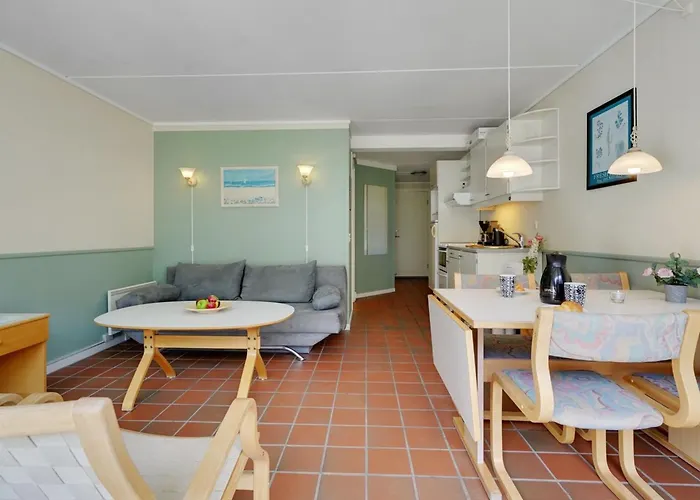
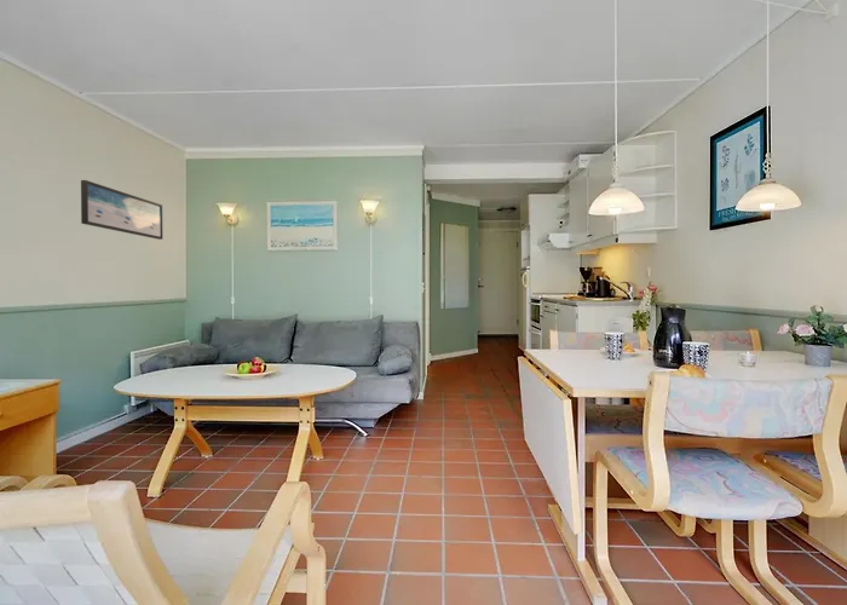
+ wall art [80,179,163,241]
